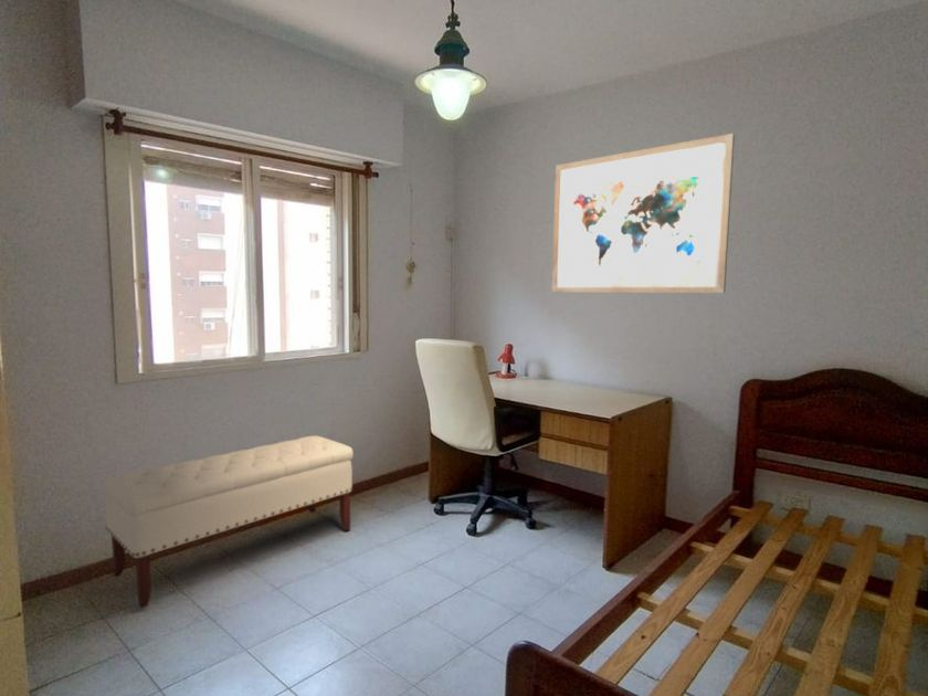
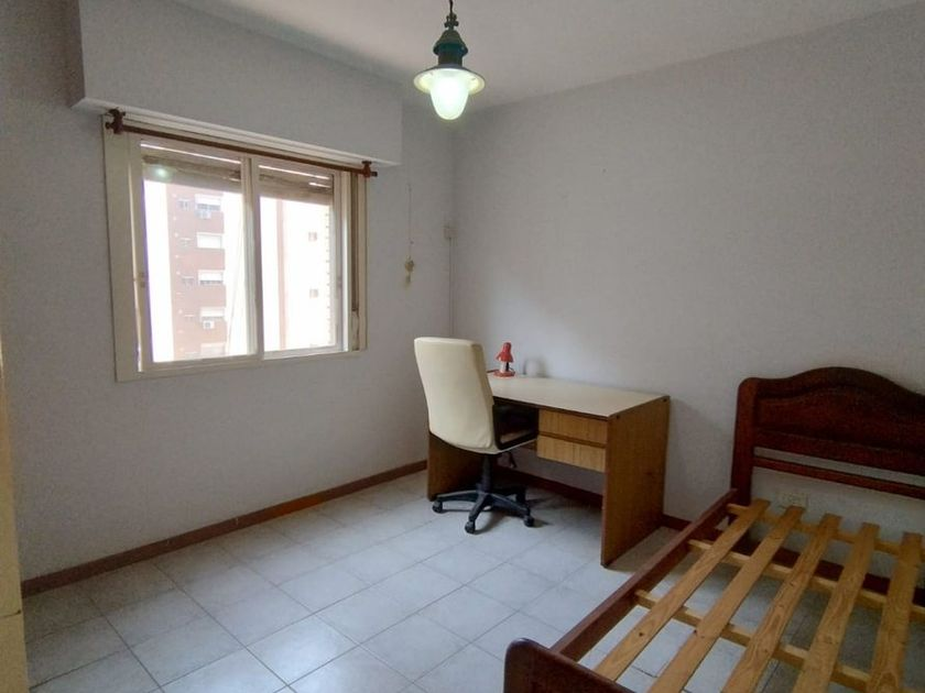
- bench [103,434,355,609]
- wall art [551,133,736,294]
